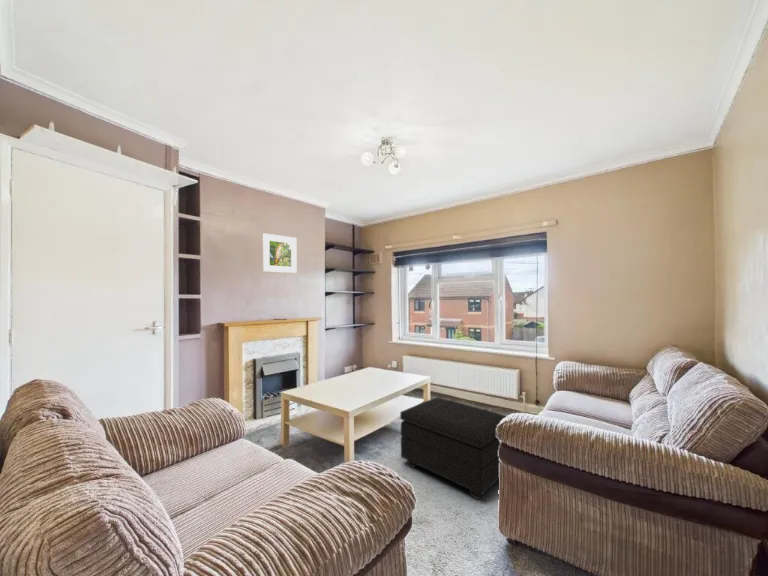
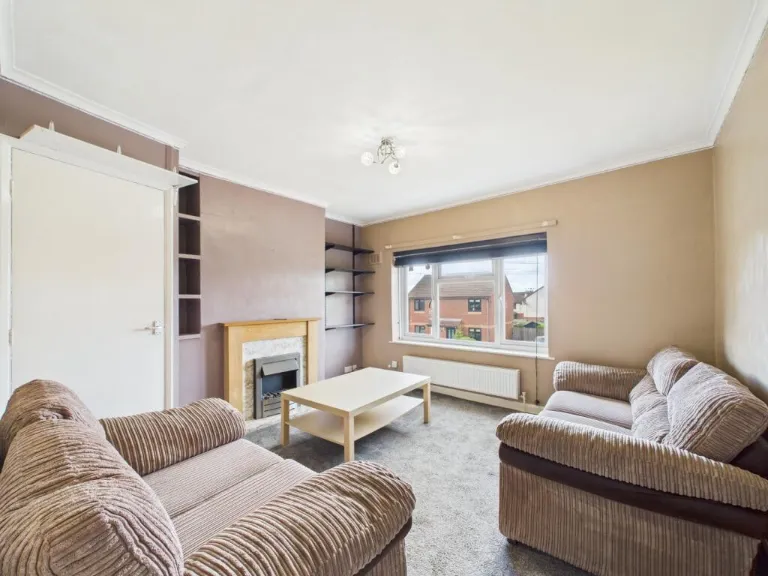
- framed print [262,232,298,274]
- footstool [399,397,507,500]
